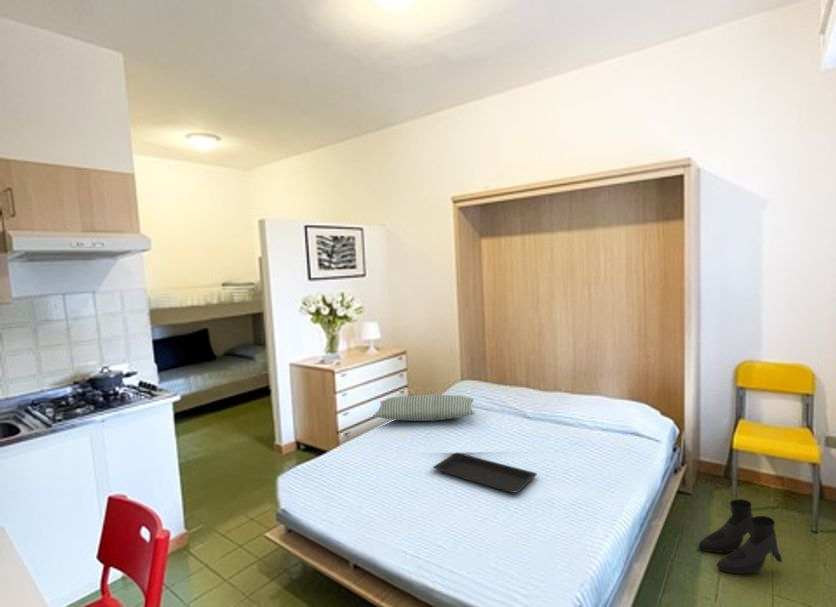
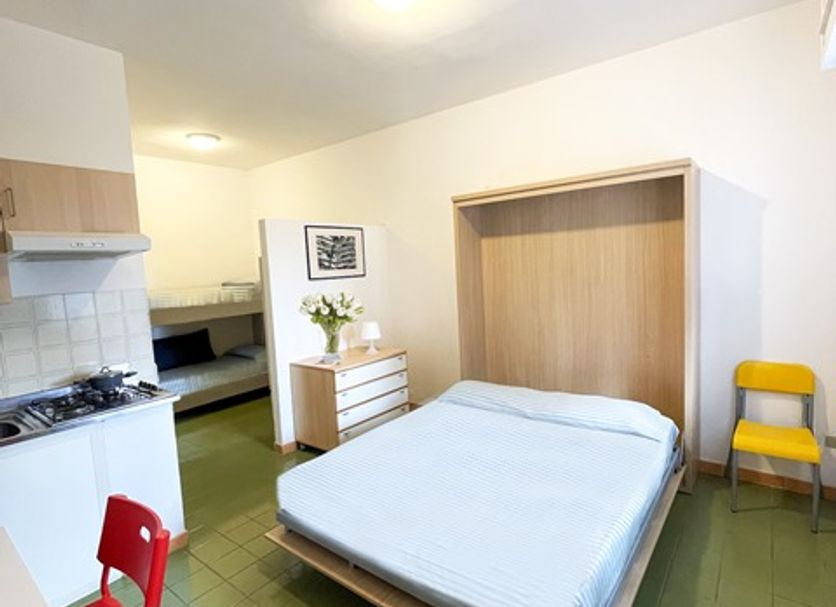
- pillow [372,394,476,422]
- serving tray [432,452,538,494]
- boots [697,498,783,575]
